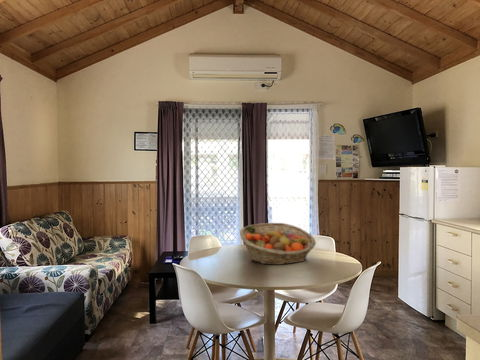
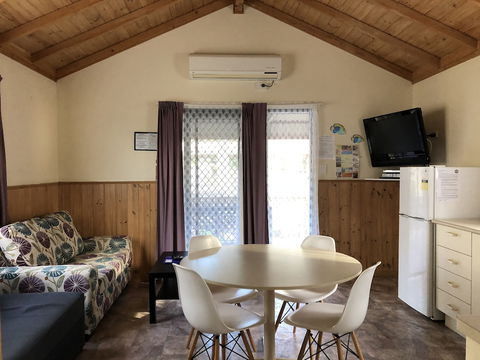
- fruit basket [239,222,317,266]
